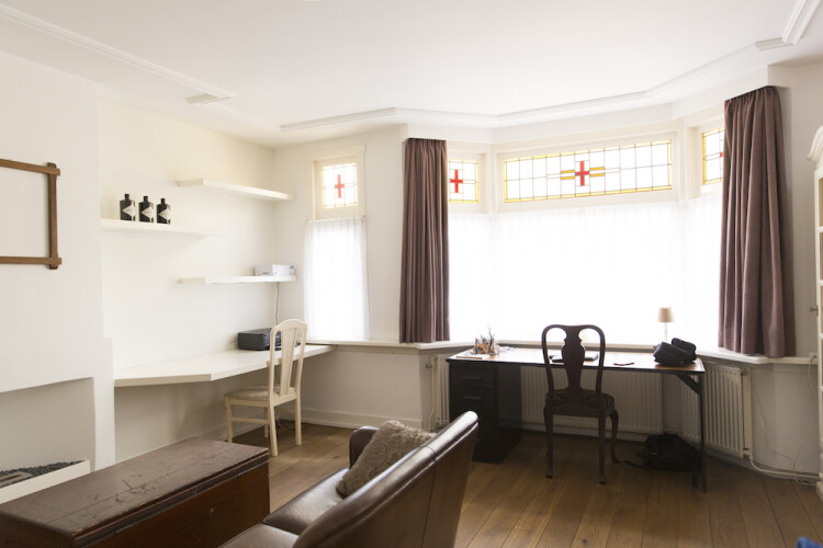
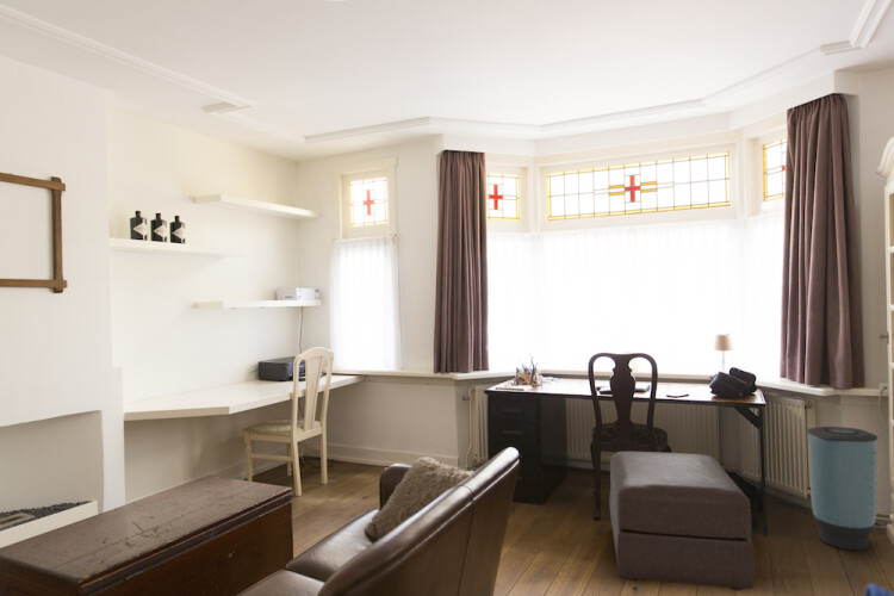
+ trash can [806,426,880,552]
+ ottoman [608,451,757,591]
